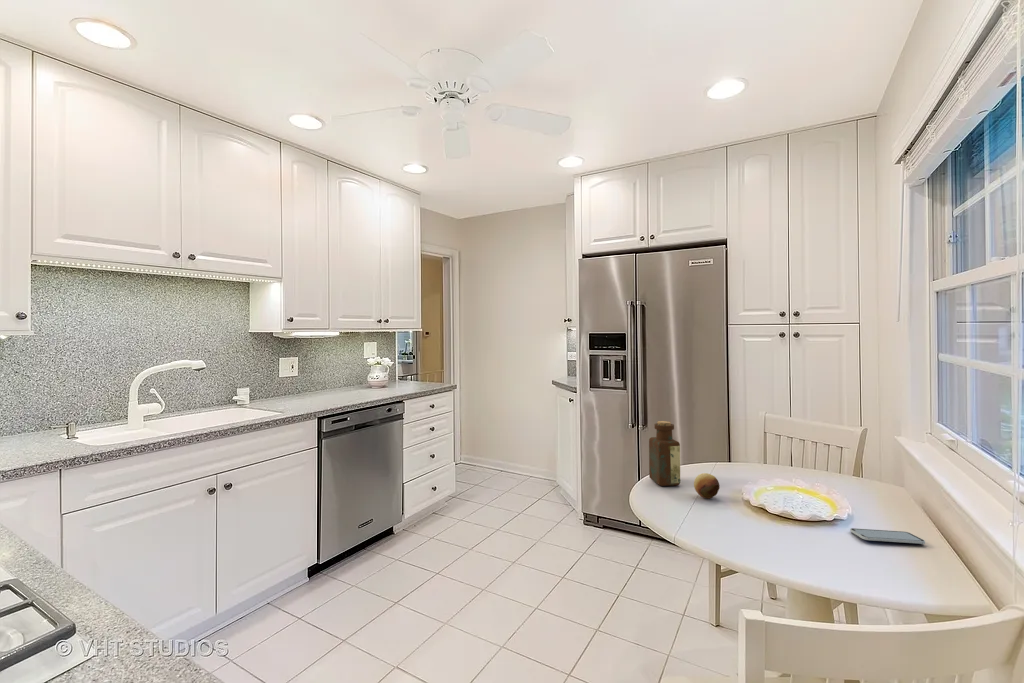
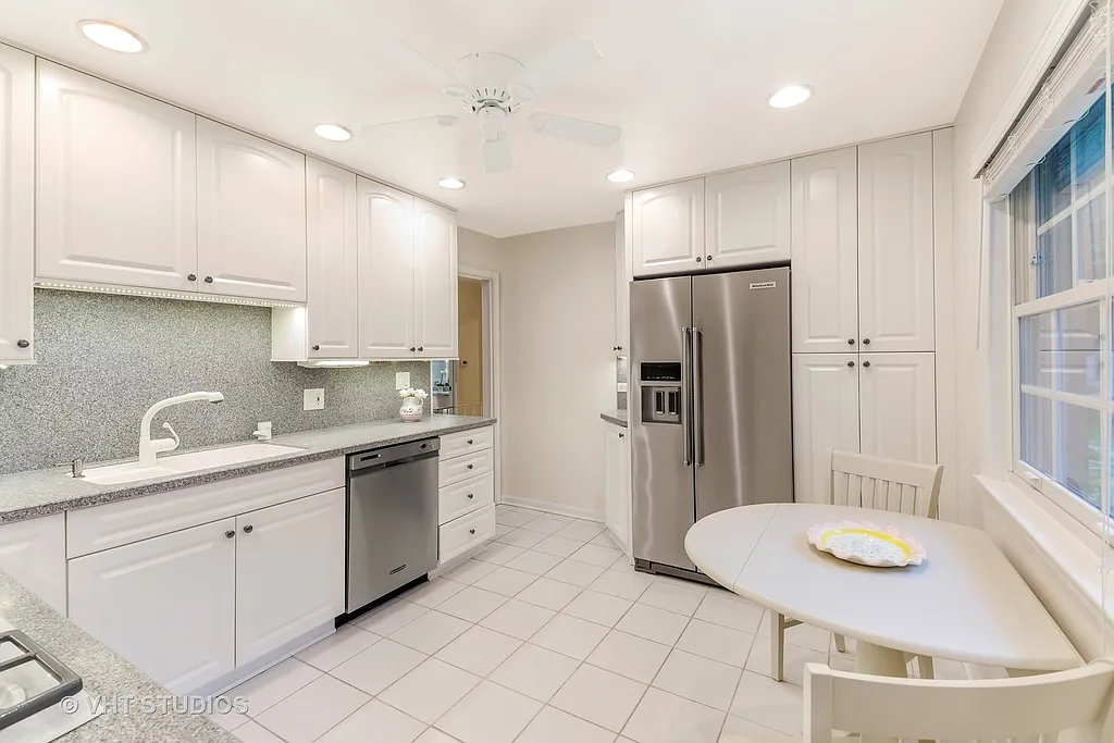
- smartphone [849,527,926,545]
- fruit [693,472,721,499]
- bottle [648,420,681,487]
